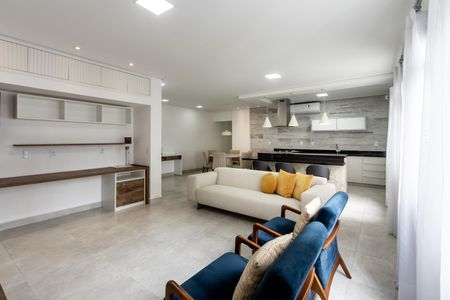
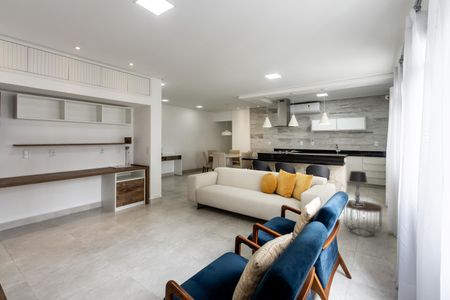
+ side table [342,199,383,237]
+ table lamp [348,170,368,206]
